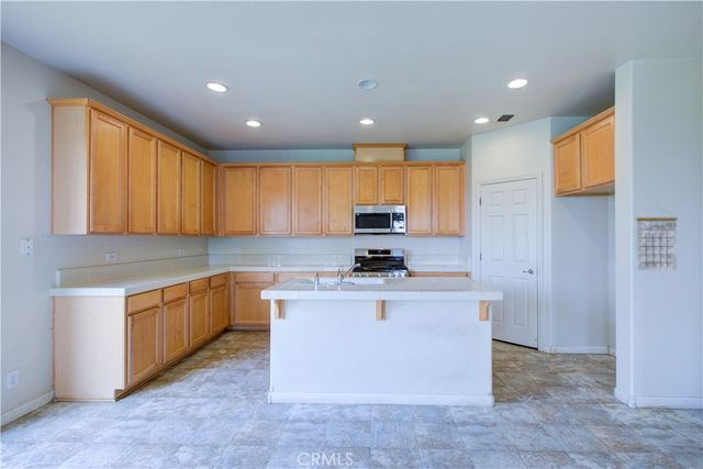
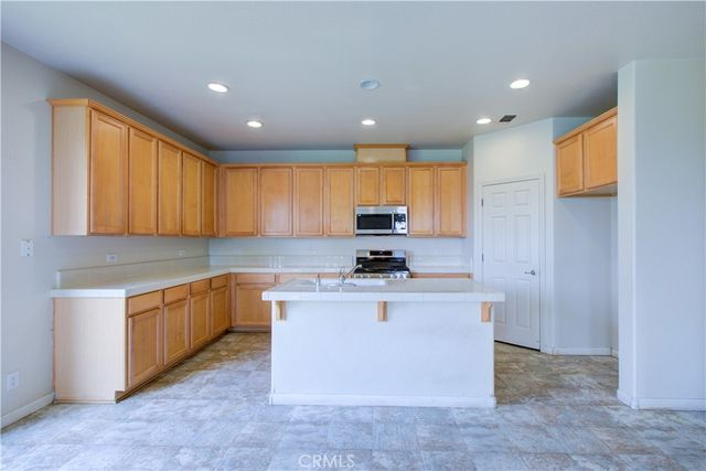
- calendar [635,204,679,271]
